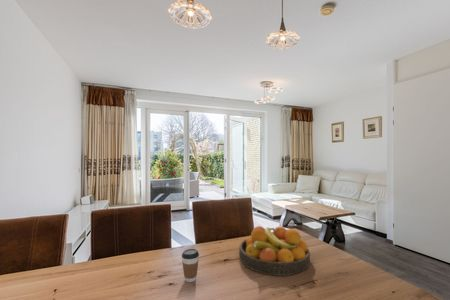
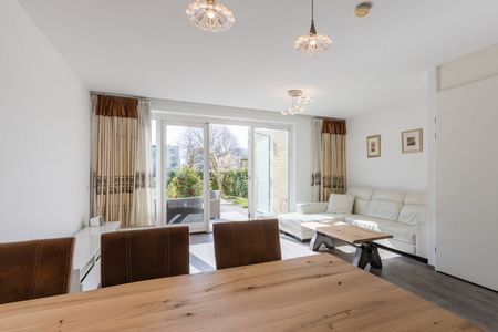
- coffee cup [181,248,200,283]
- fruit bowl [238,225,311,277]
